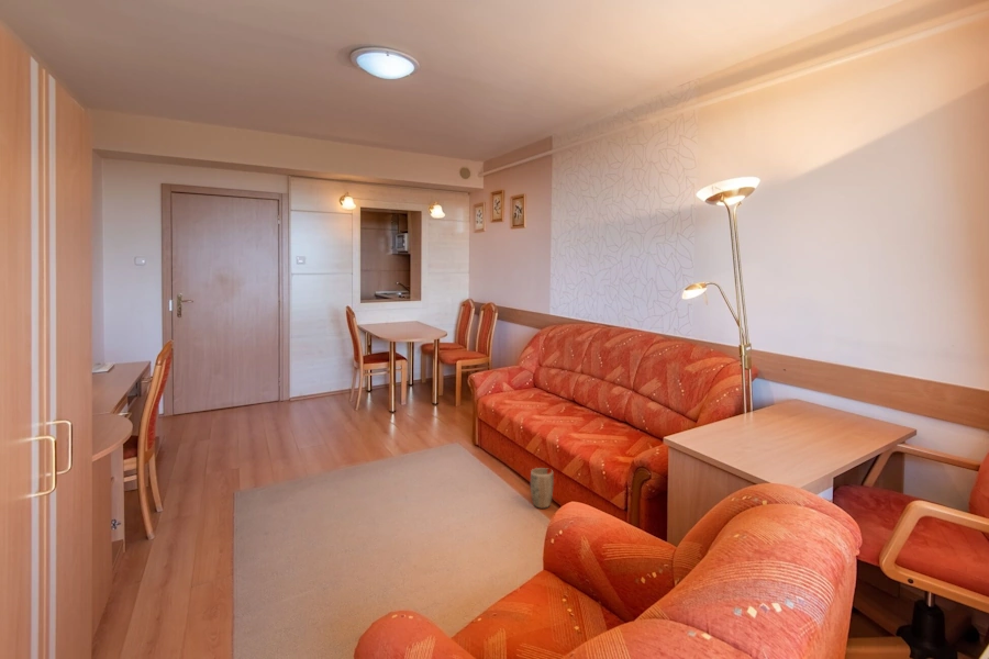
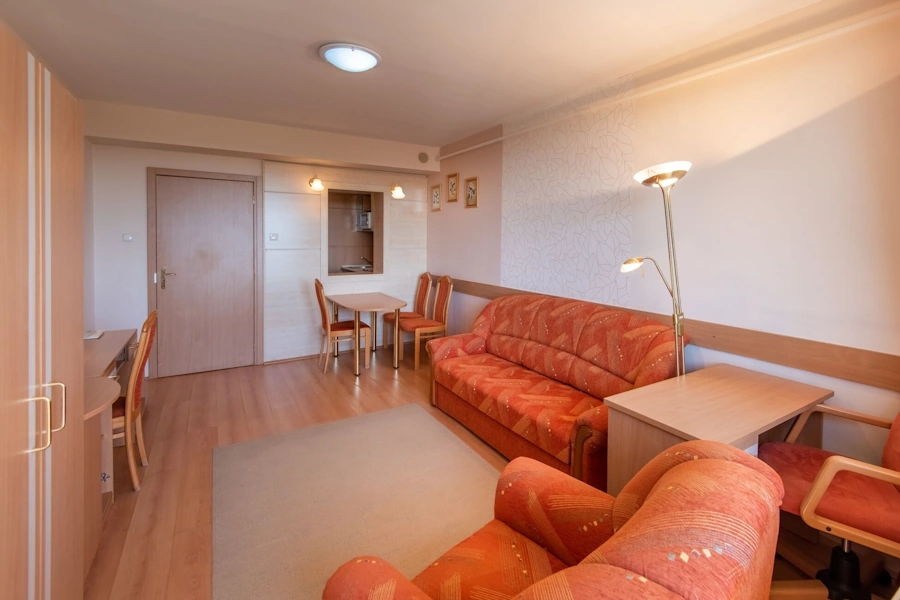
- plant pot [530,467,555,510]
